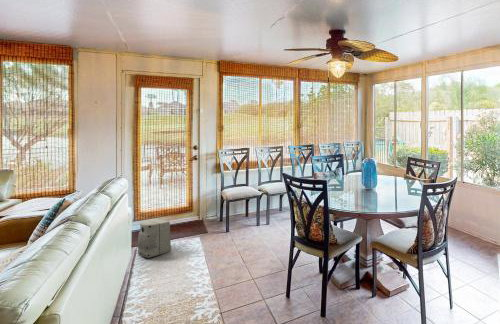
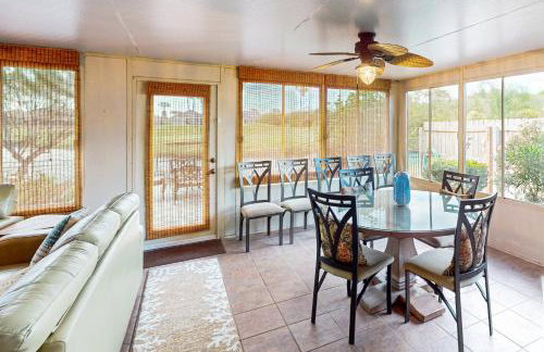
- speaker [137,218,172,259]
